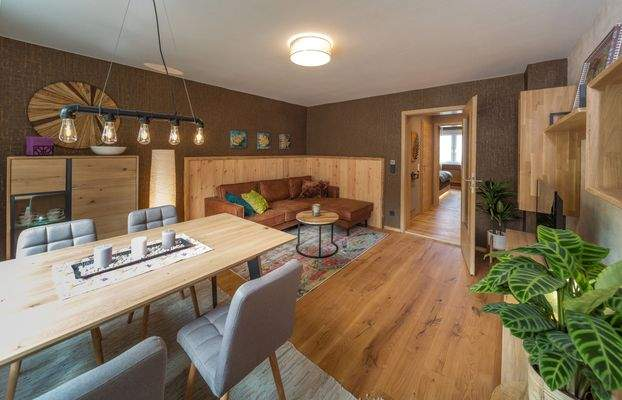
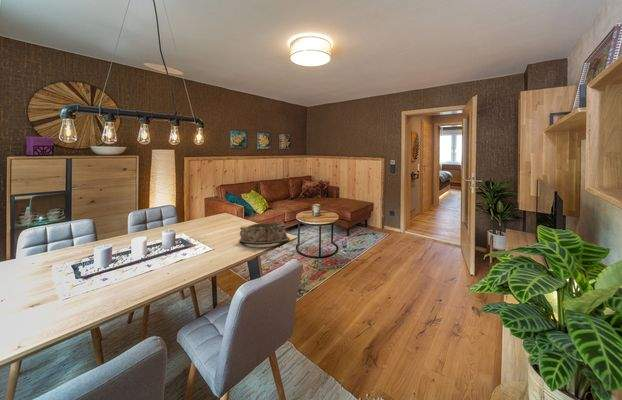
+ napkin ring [238,220,290,246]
